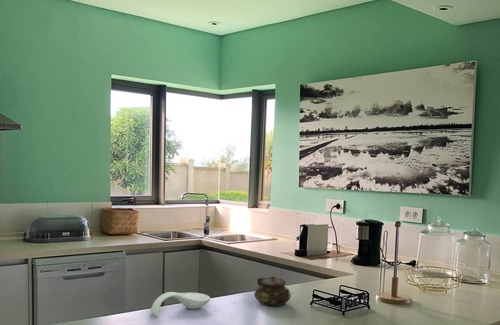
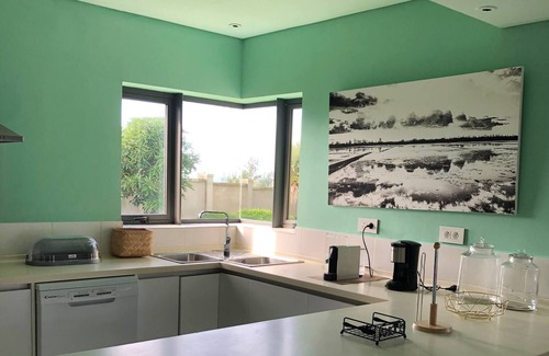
- spoon rest [150,291,211,318]
- teapot [253,274,292,308]
